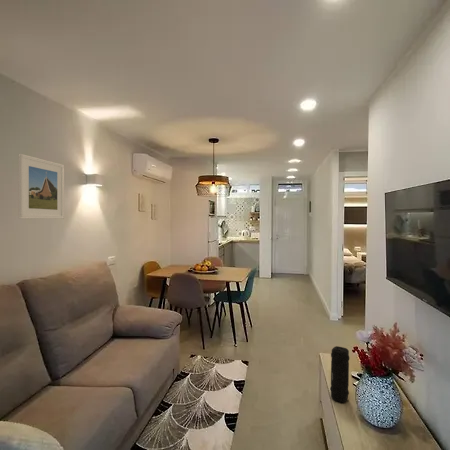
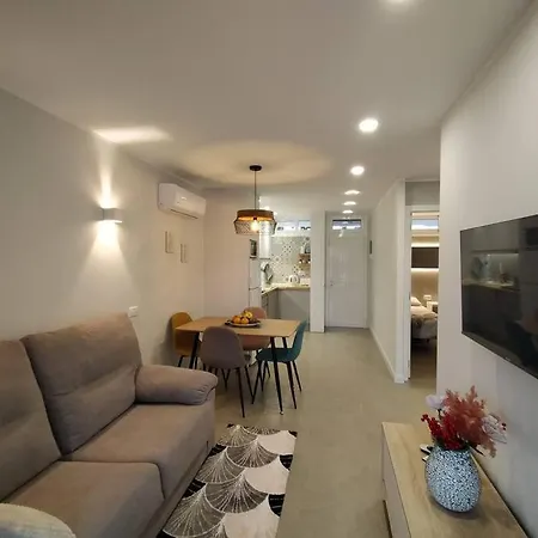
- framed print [18,153,65,220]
- speaker [329,345,350,403]
